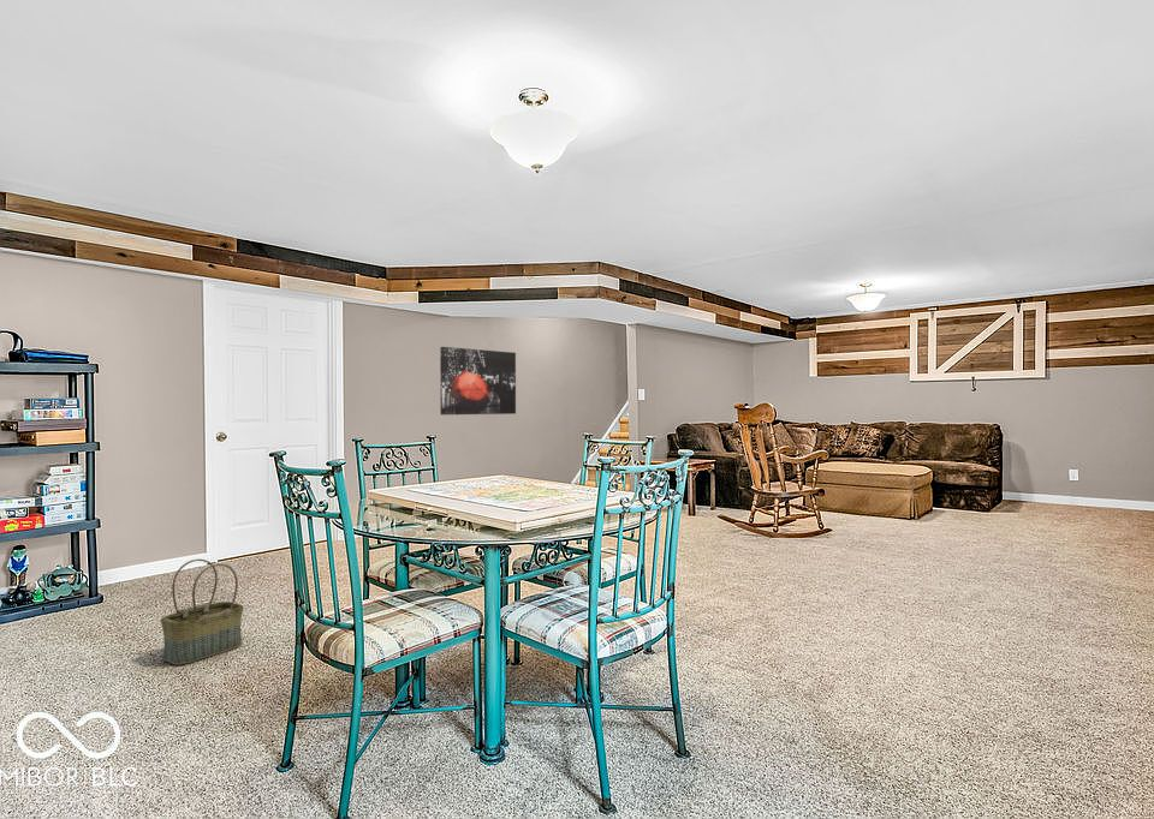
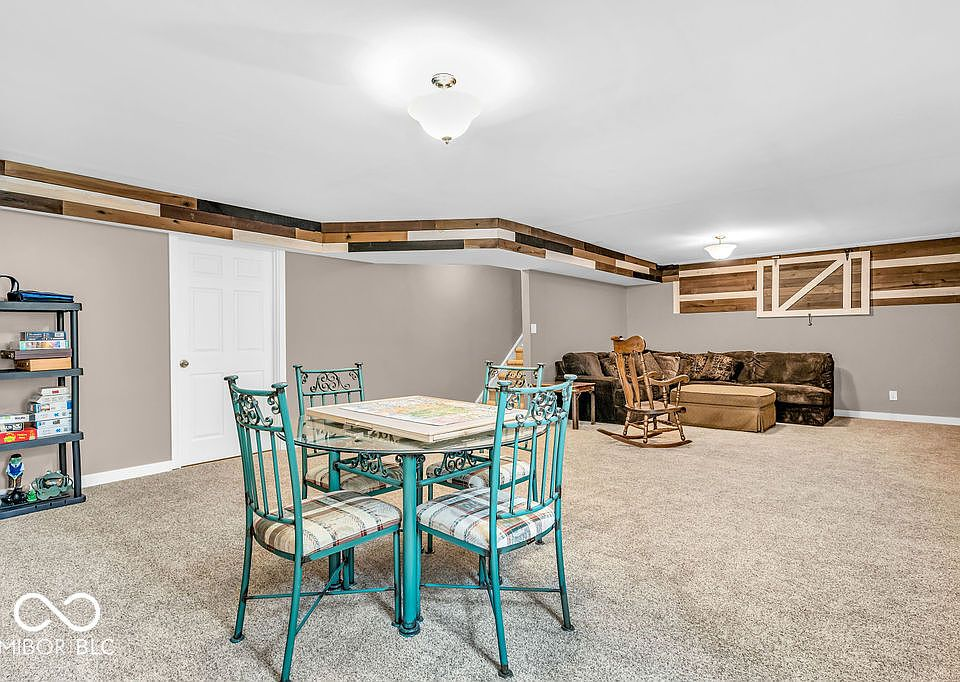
- wall art [439,346,517,416]
- basket [160,558,244,666]
